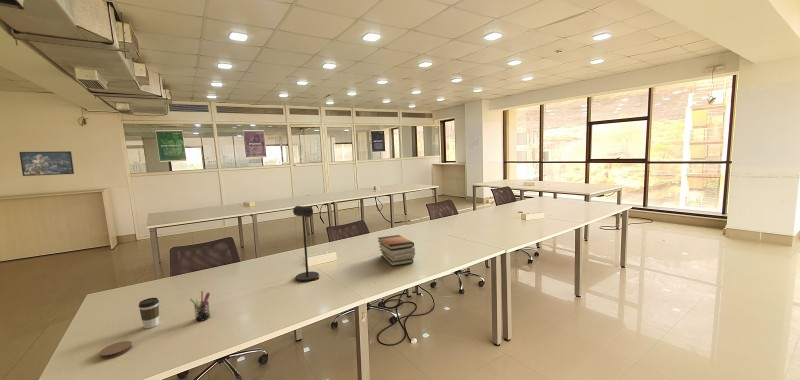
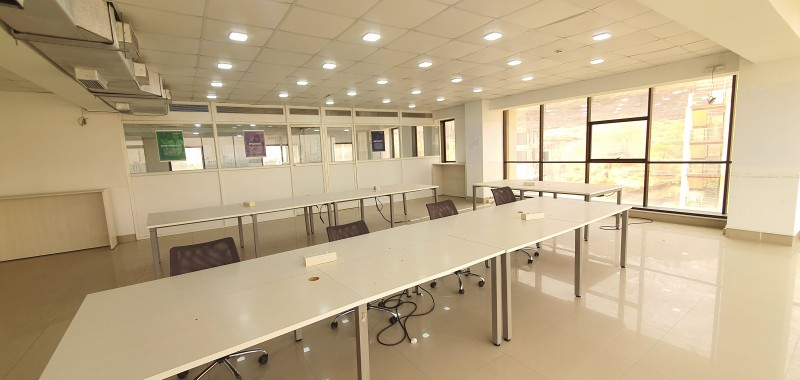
- pen holder [189,290,211,322]
- book stack [377,234,416,267]
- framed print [18,150,75,177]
- desk lamp [292,205,320,282]
- coaster [98,340,133,359]
- coffee cup [138,297,160,329]
